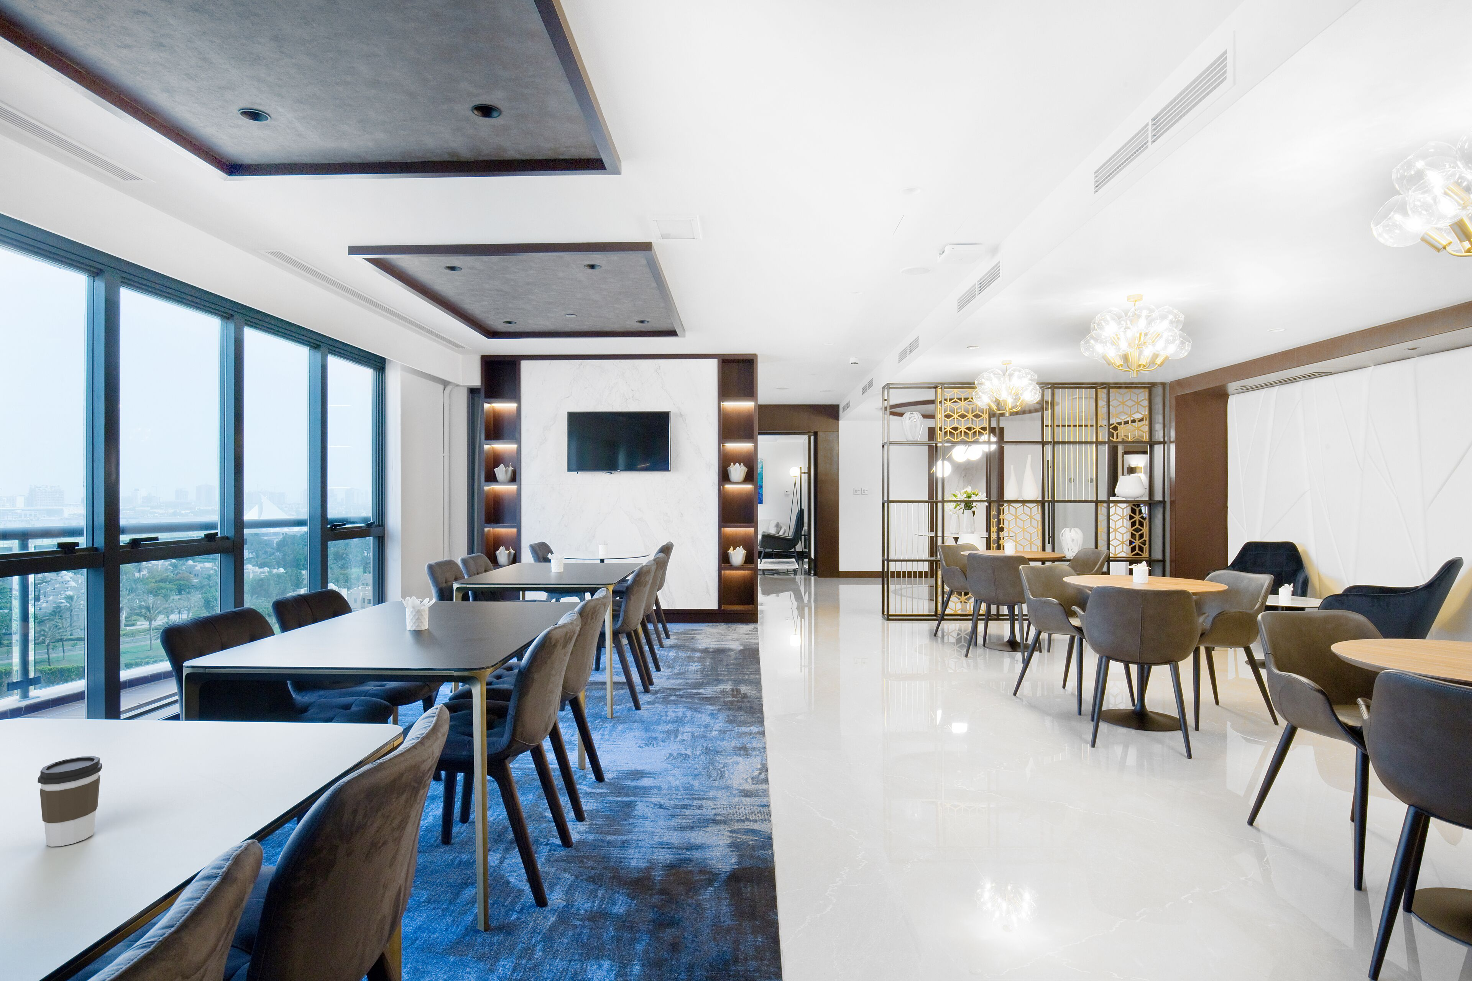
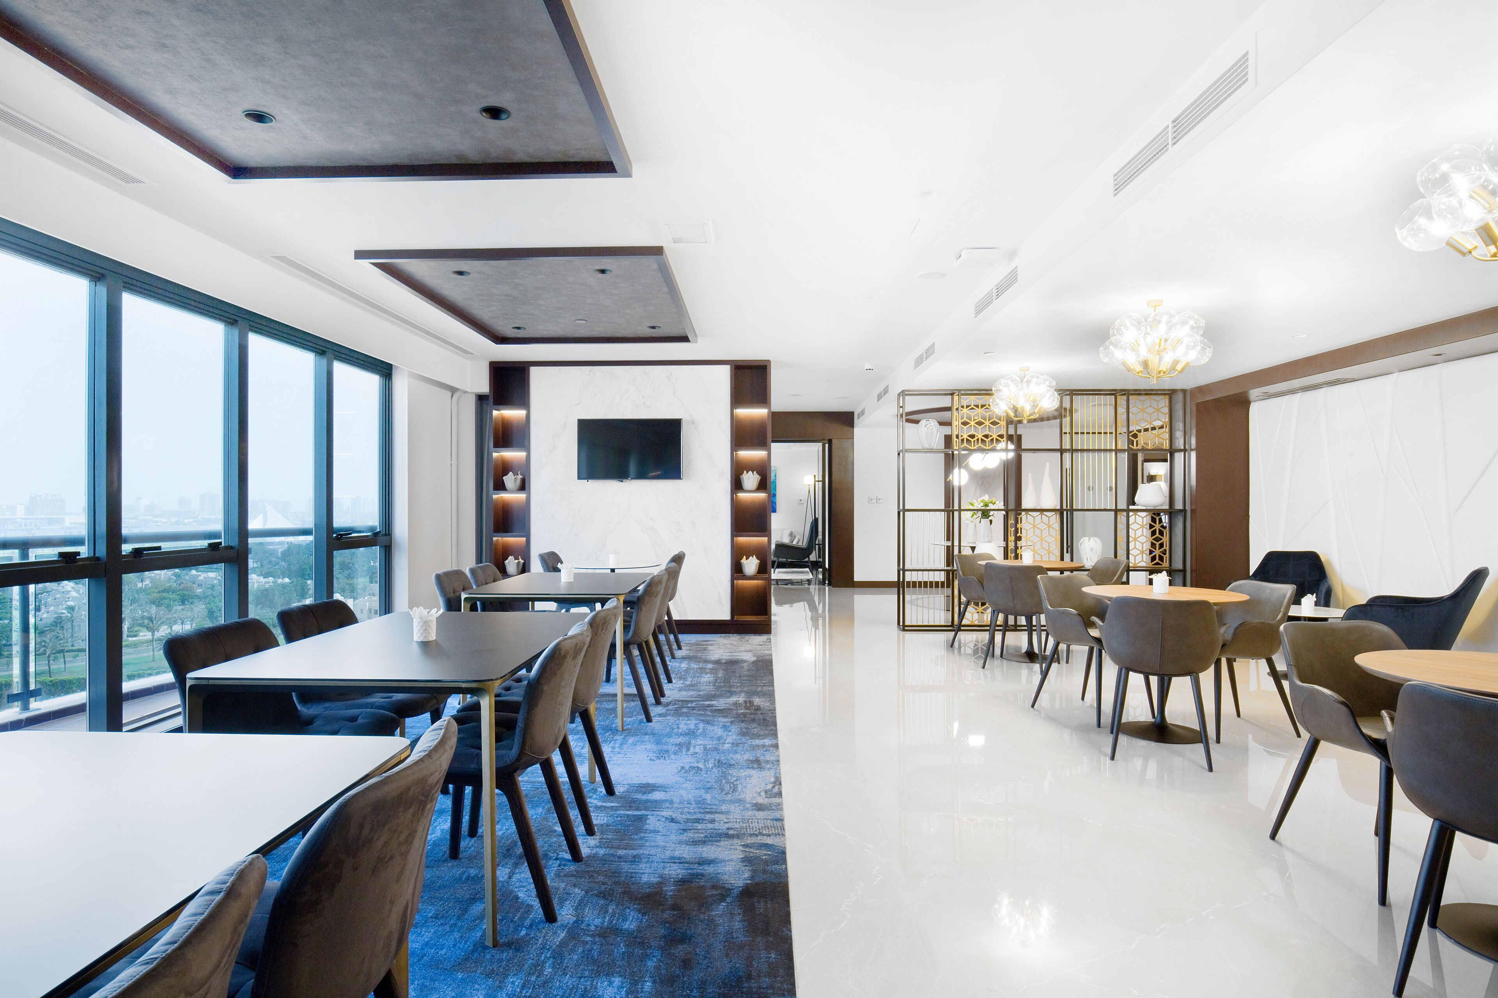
- coffee cup [37,755,103,846]
